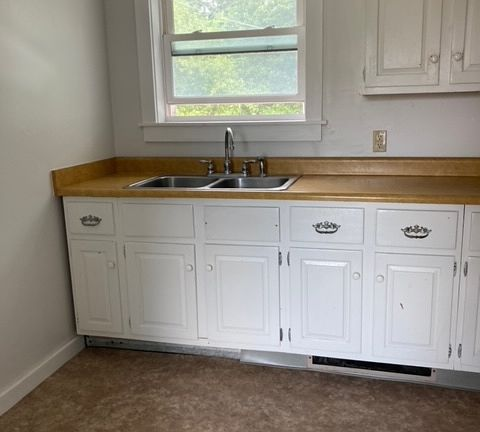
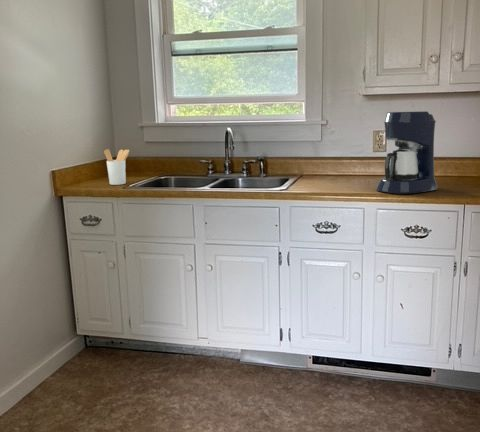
+ coffee maker [375,110,439,195]
+ utensil holder [103,148,130,186]
